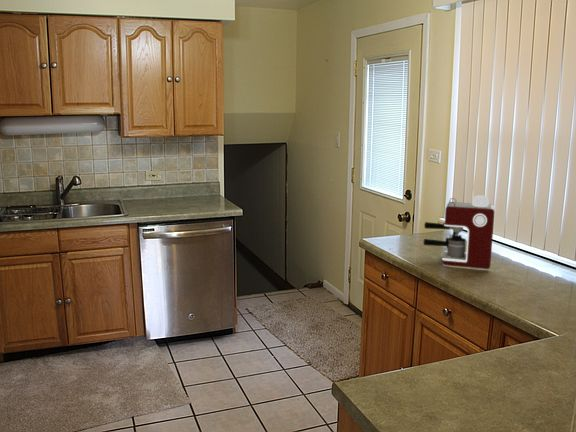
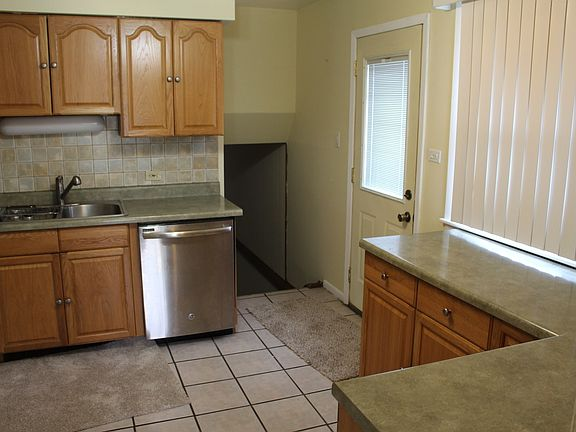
- coffee maker [422,194,495,270]
